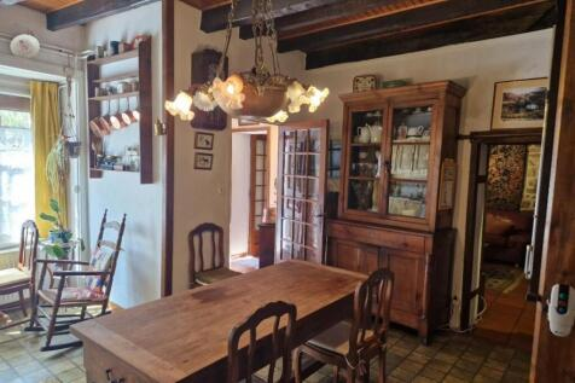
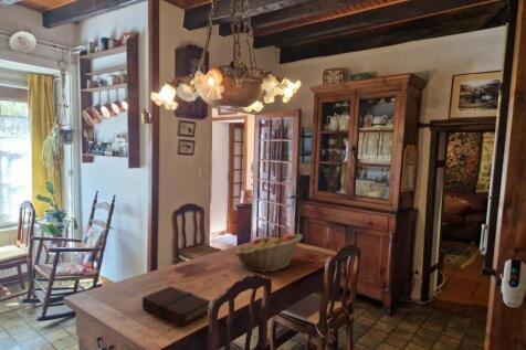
+ book [141,285,211,328]
+ fruit basket [233,233,304,274]
